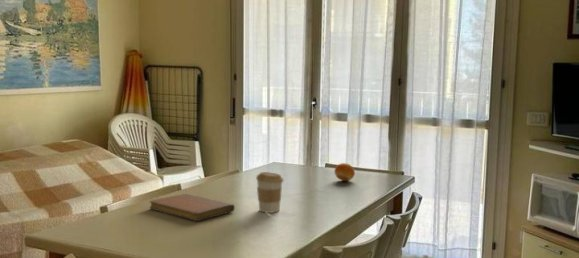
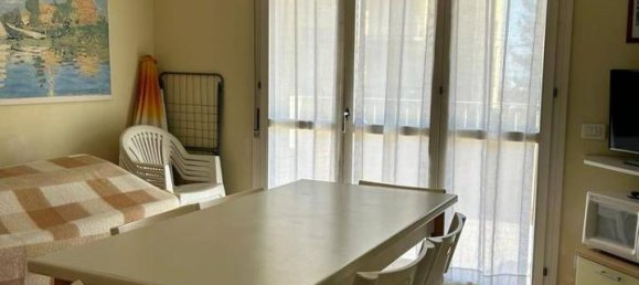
- fruit [334,162,356,182]
- notebook [149,193,236,222]
- coffee cup [255,171,284,214]
